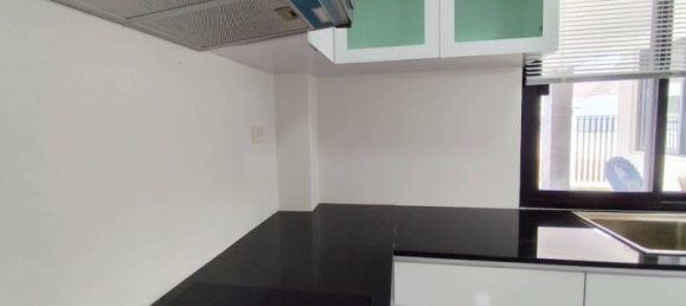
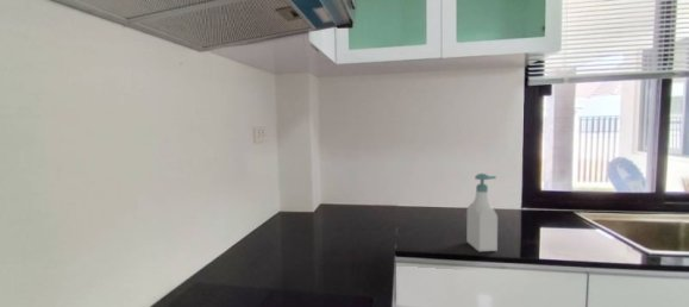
+ soap bottle [465,173,499,252]
